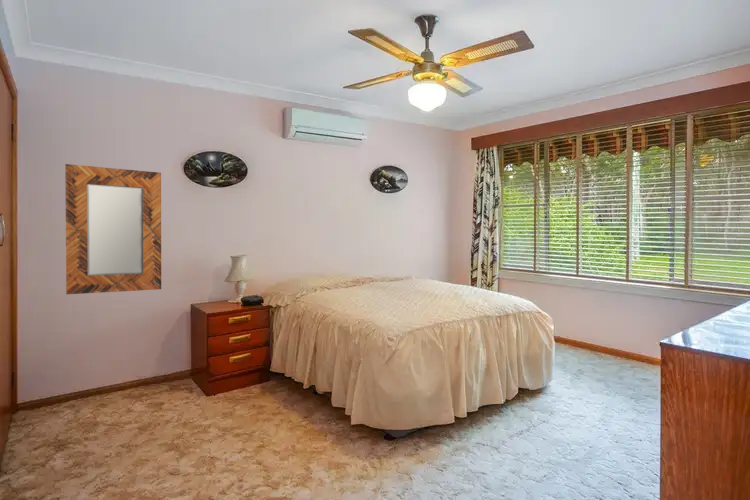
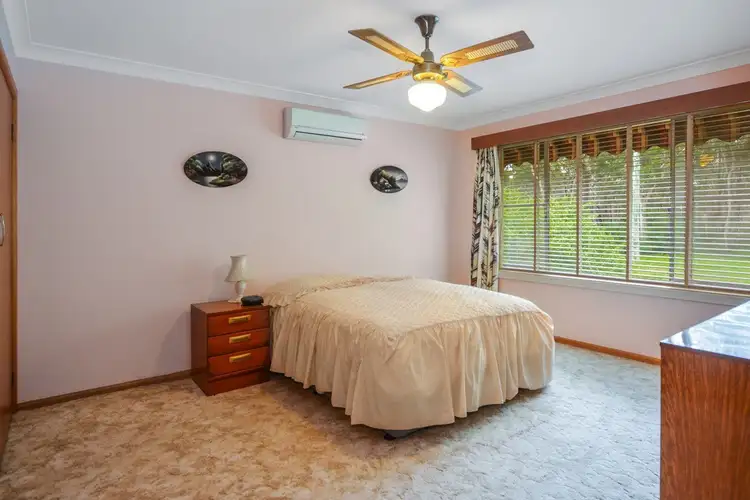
- home mirror [64,163,162,295]
